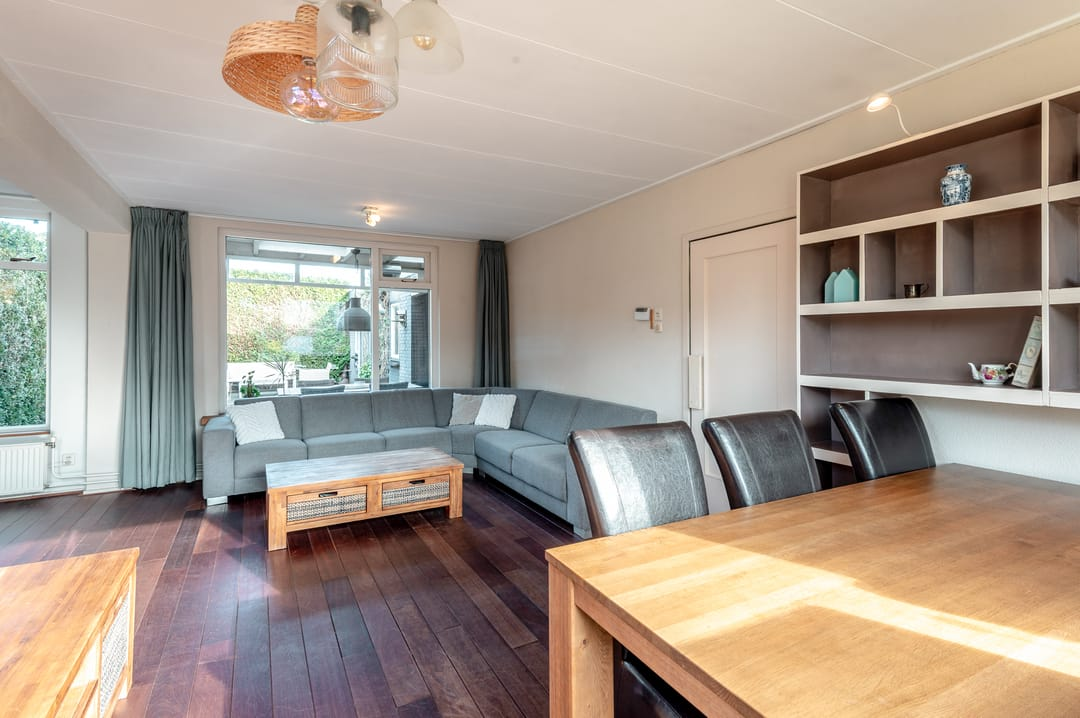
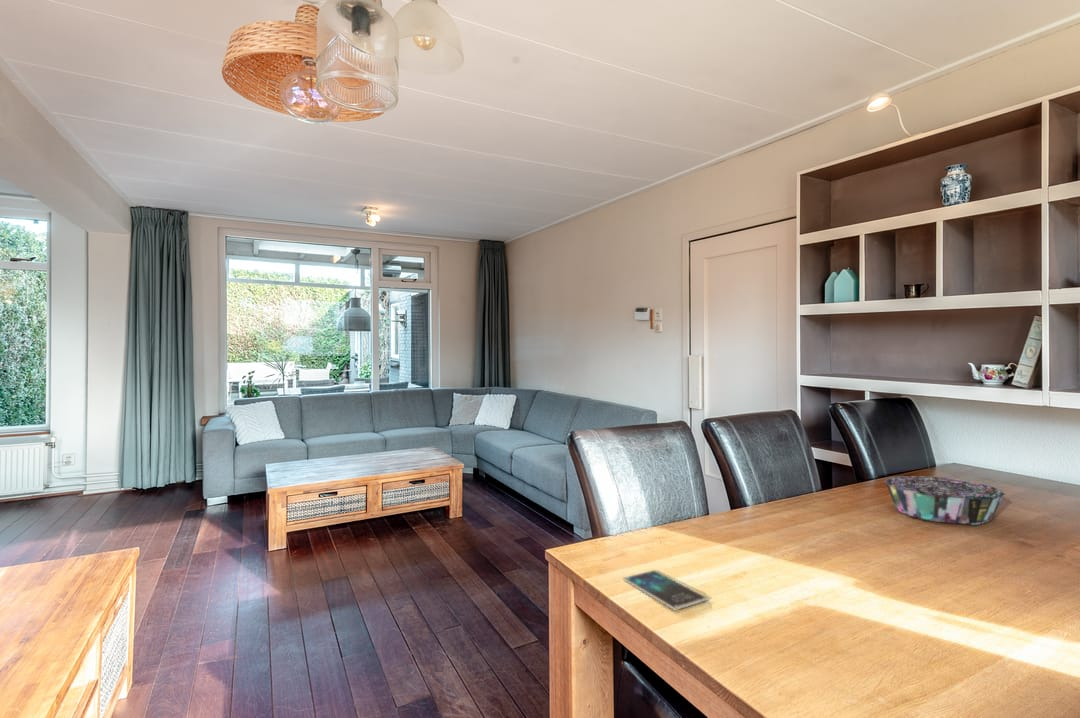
+ smartphone [622,569,709,611]
+ decorative bowl [883,475,1007,526]
